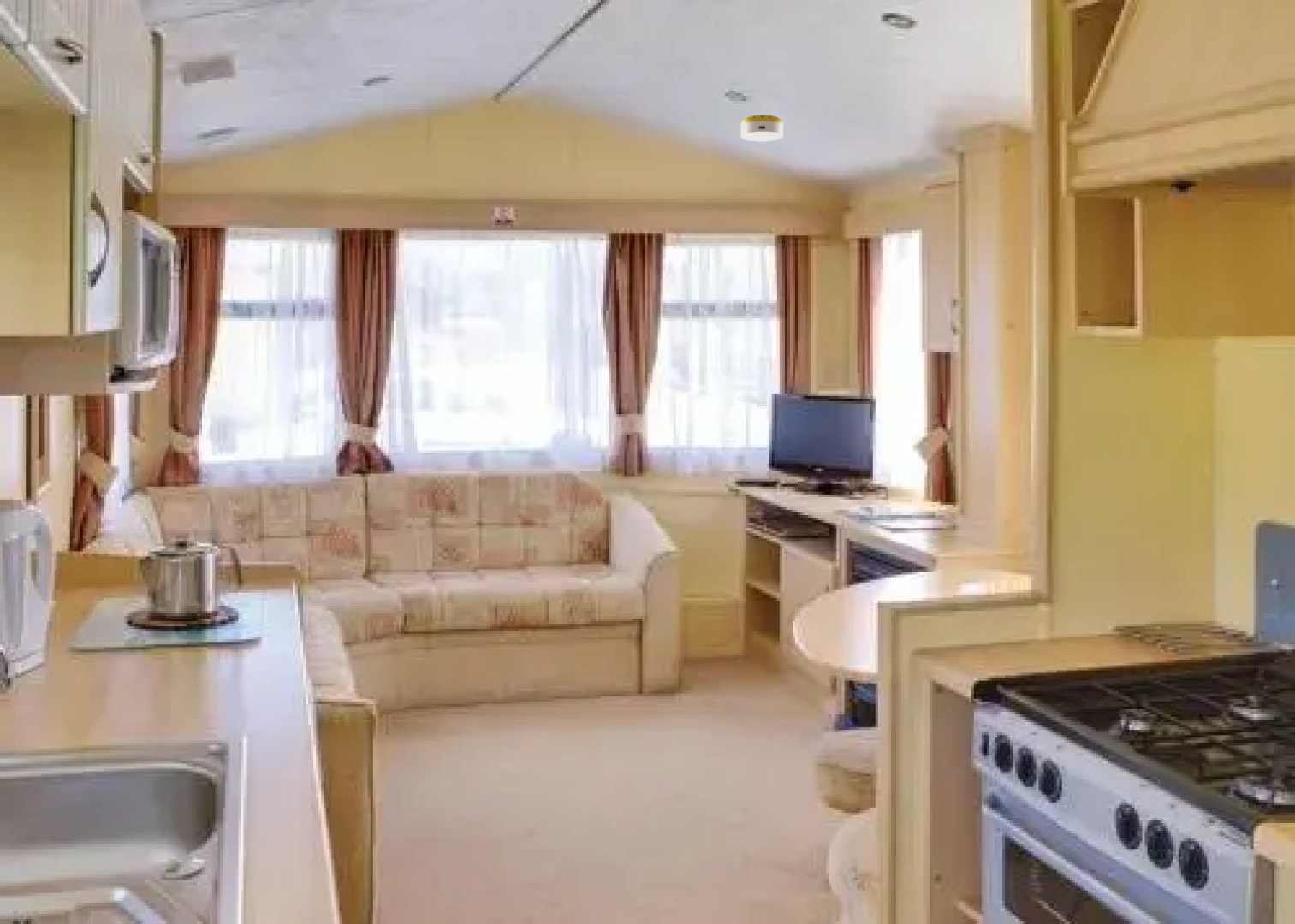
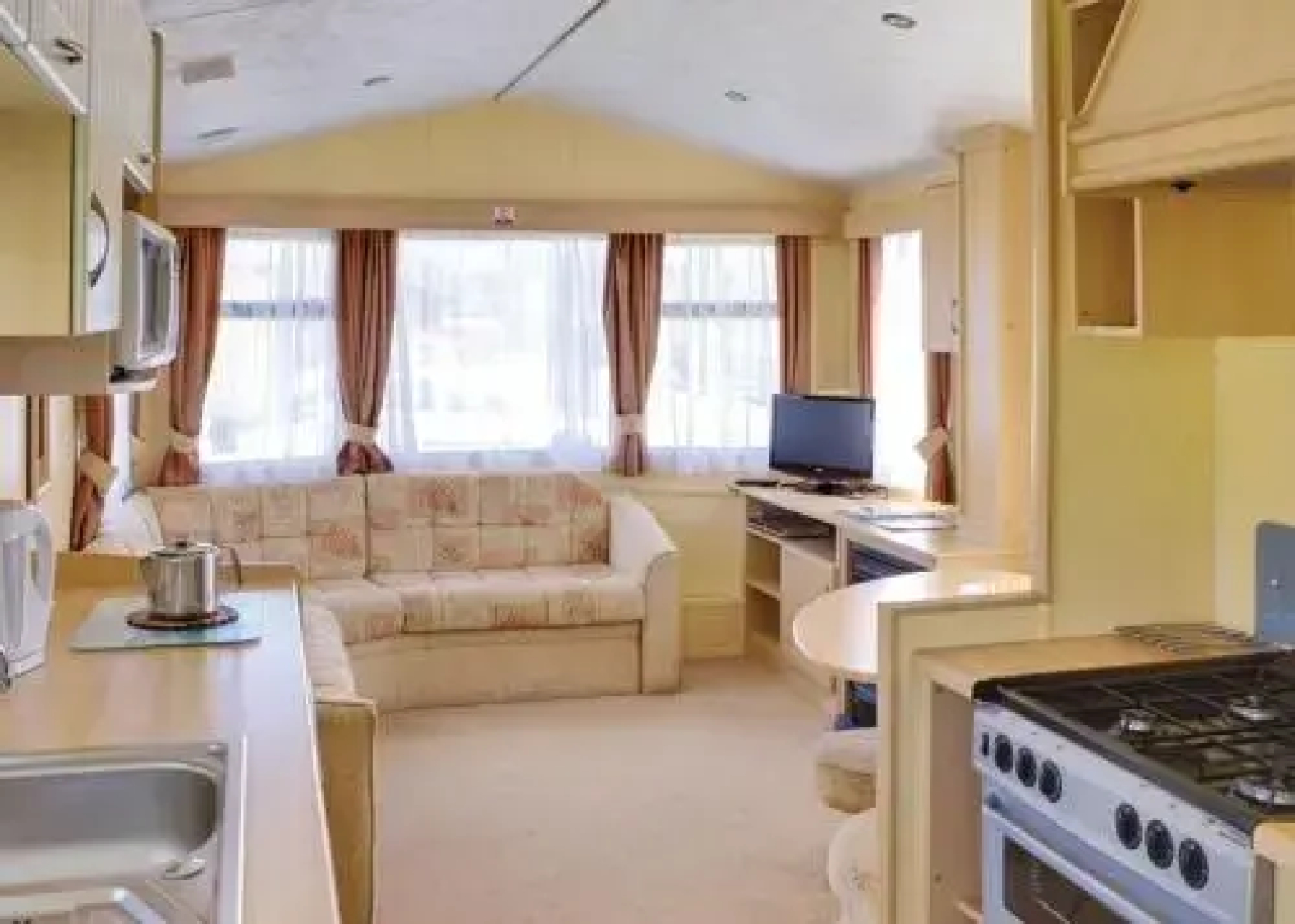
- smoke detector [740,114,784,142]
